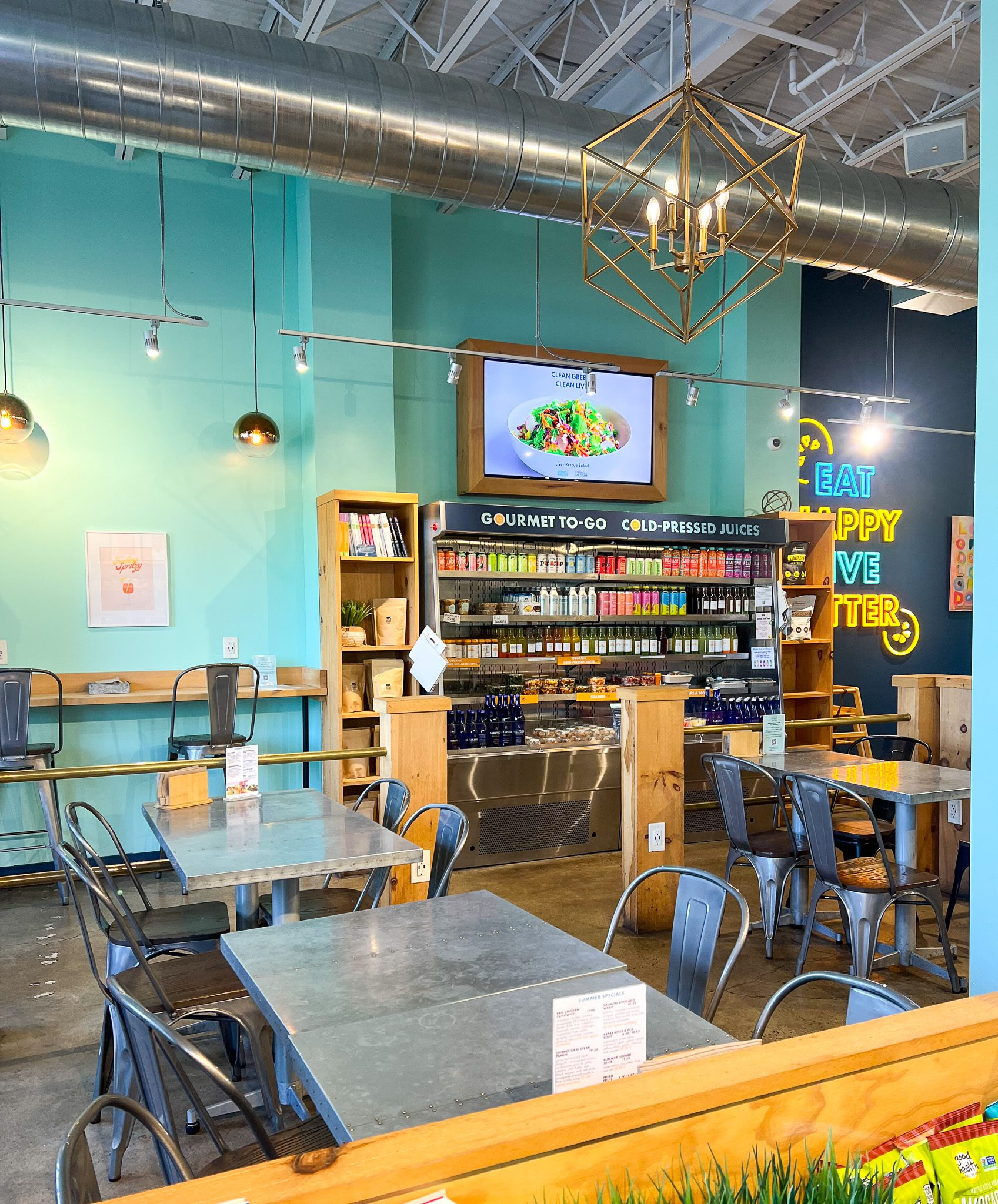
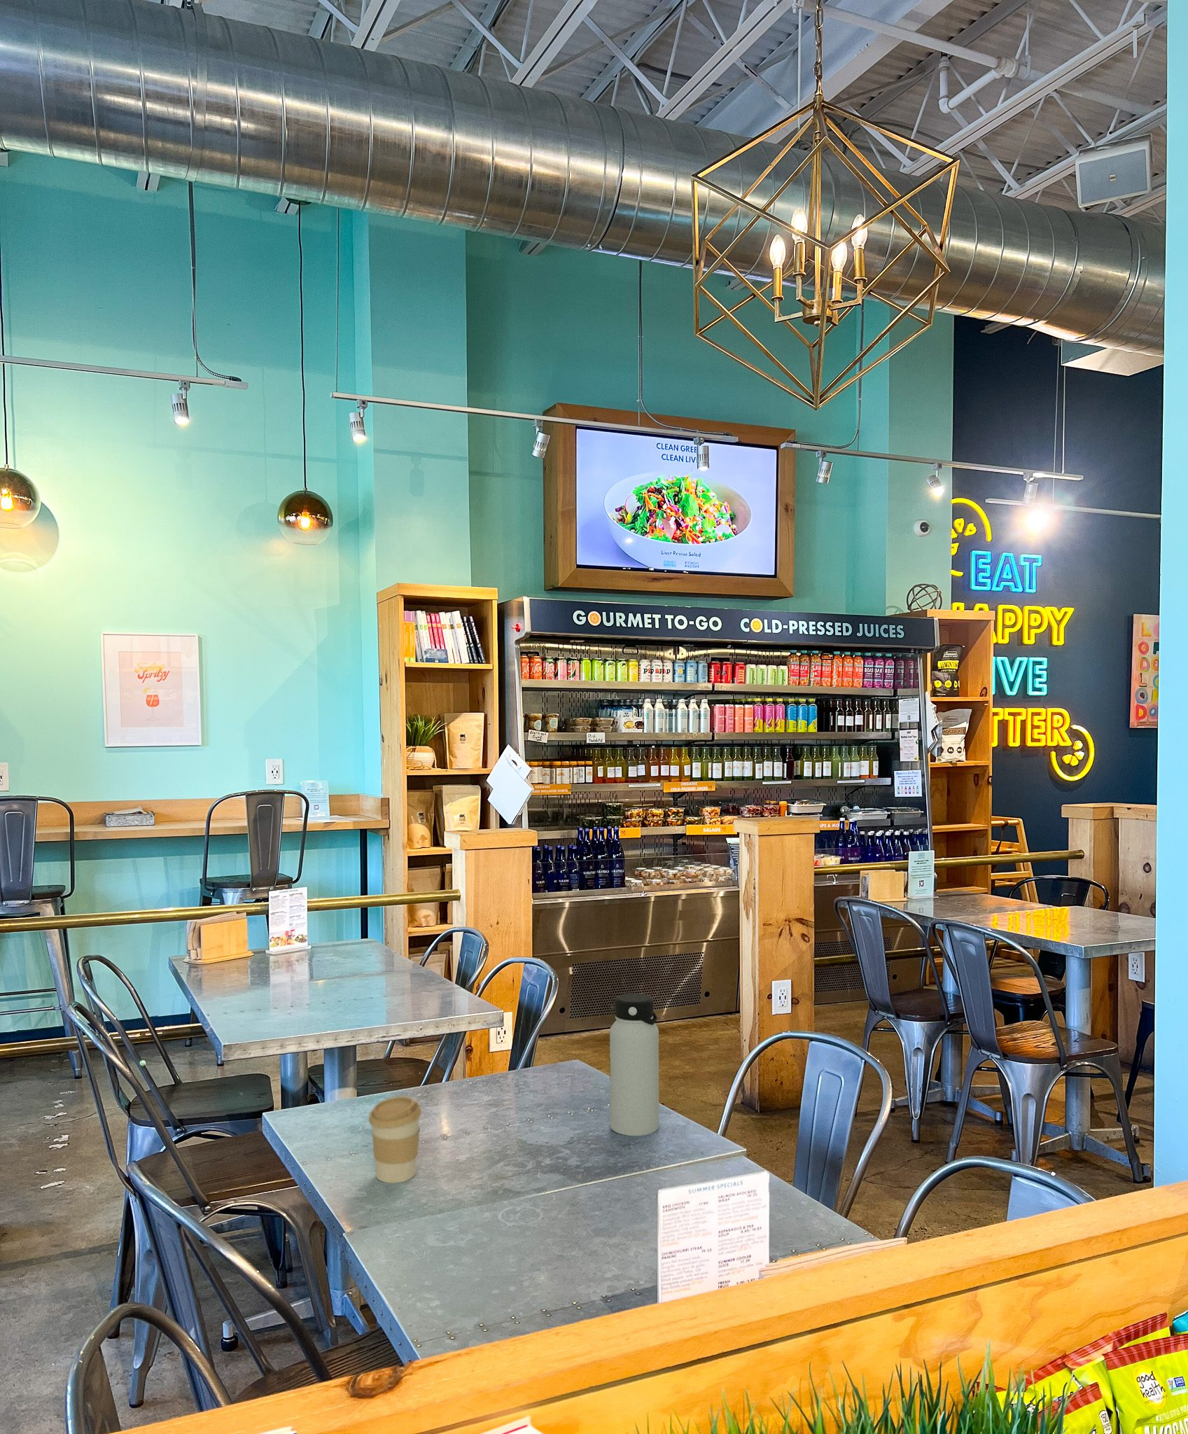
+ coffee cup [368,1096,423,1184]
+ water bottle [609,992,659,1136]
